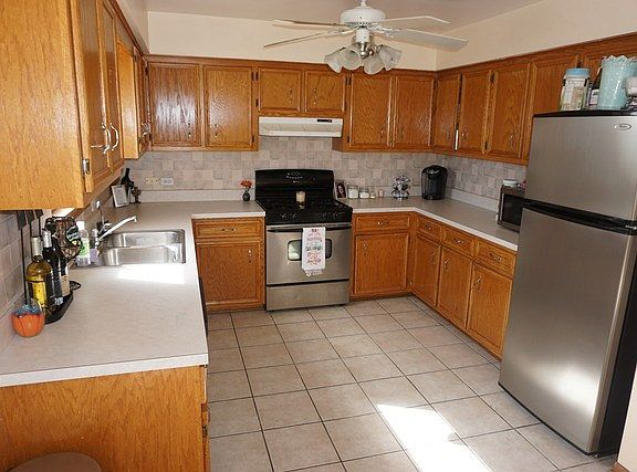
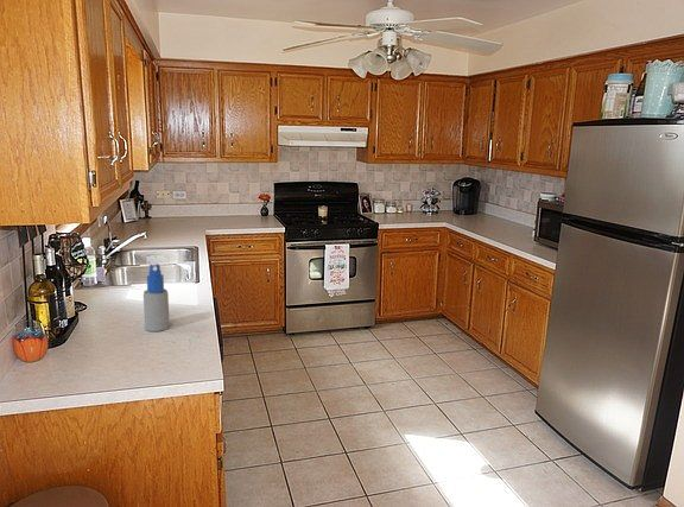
+ spray bottle [142,262,171,332]
